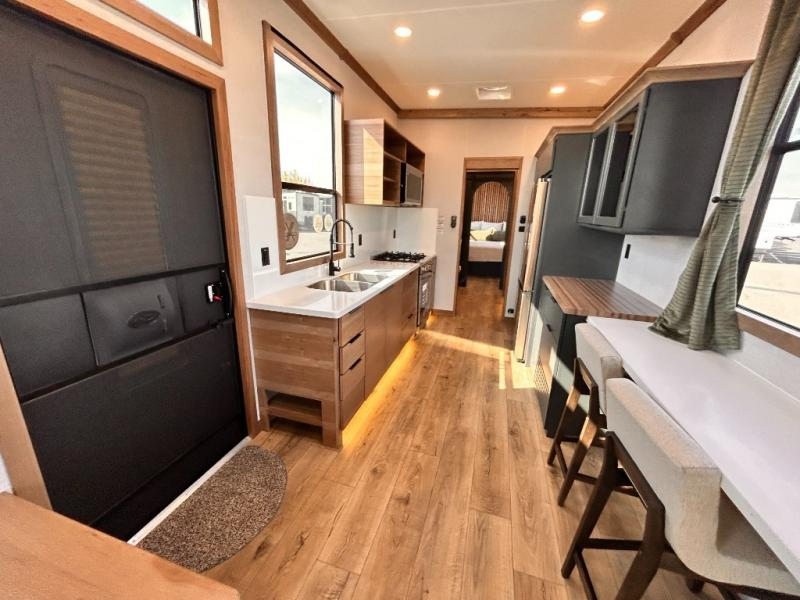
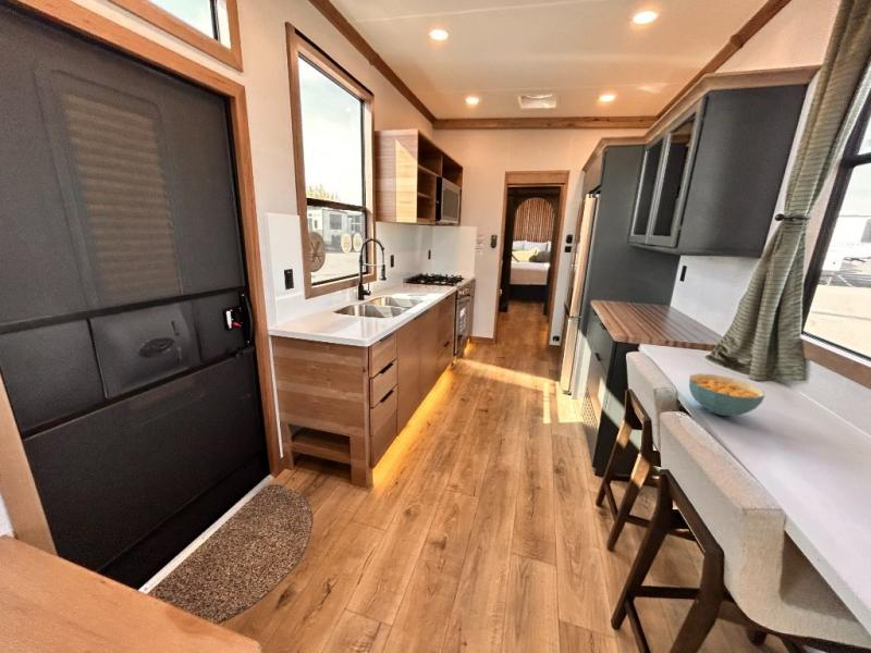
+ cereal bowl [688,372,765,417]
